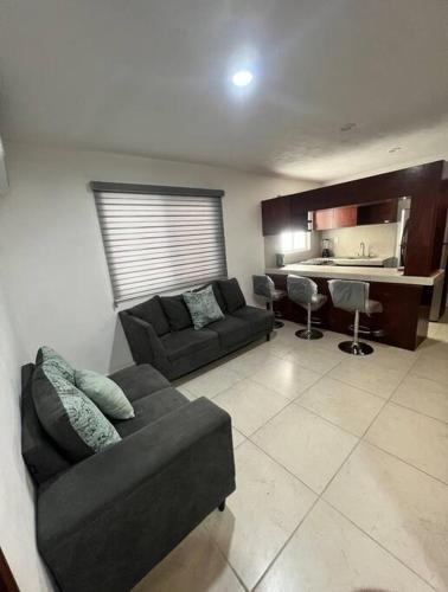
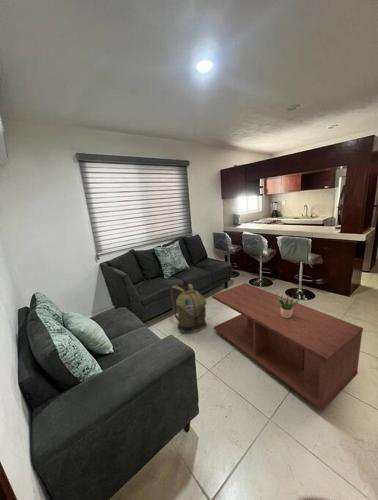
+ coffee table [211,282,364,412]
+ potted plant [276,293,300,318]
+ backpack [169,283,208,332]
